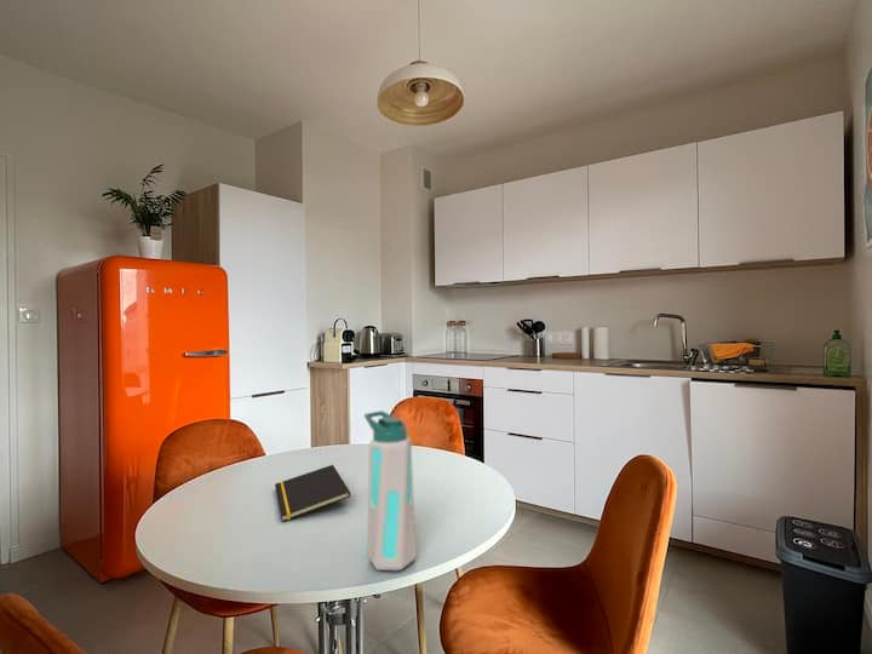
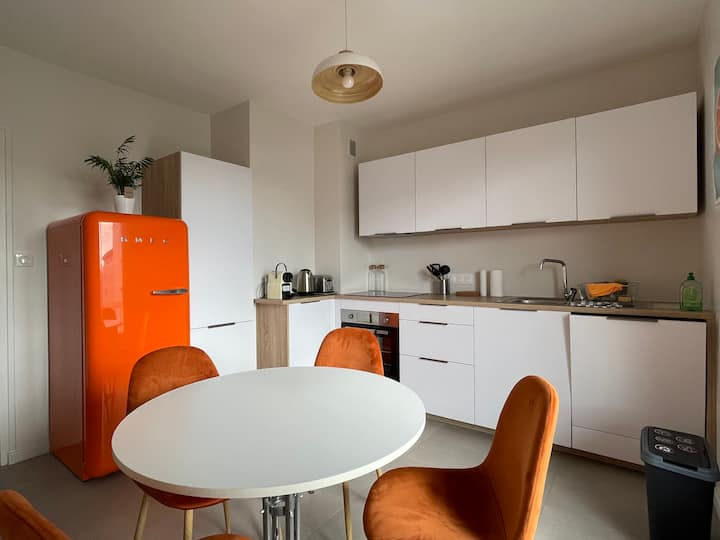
- notepad [274,464,352,523]
- water bottle [363,409,418,572]
